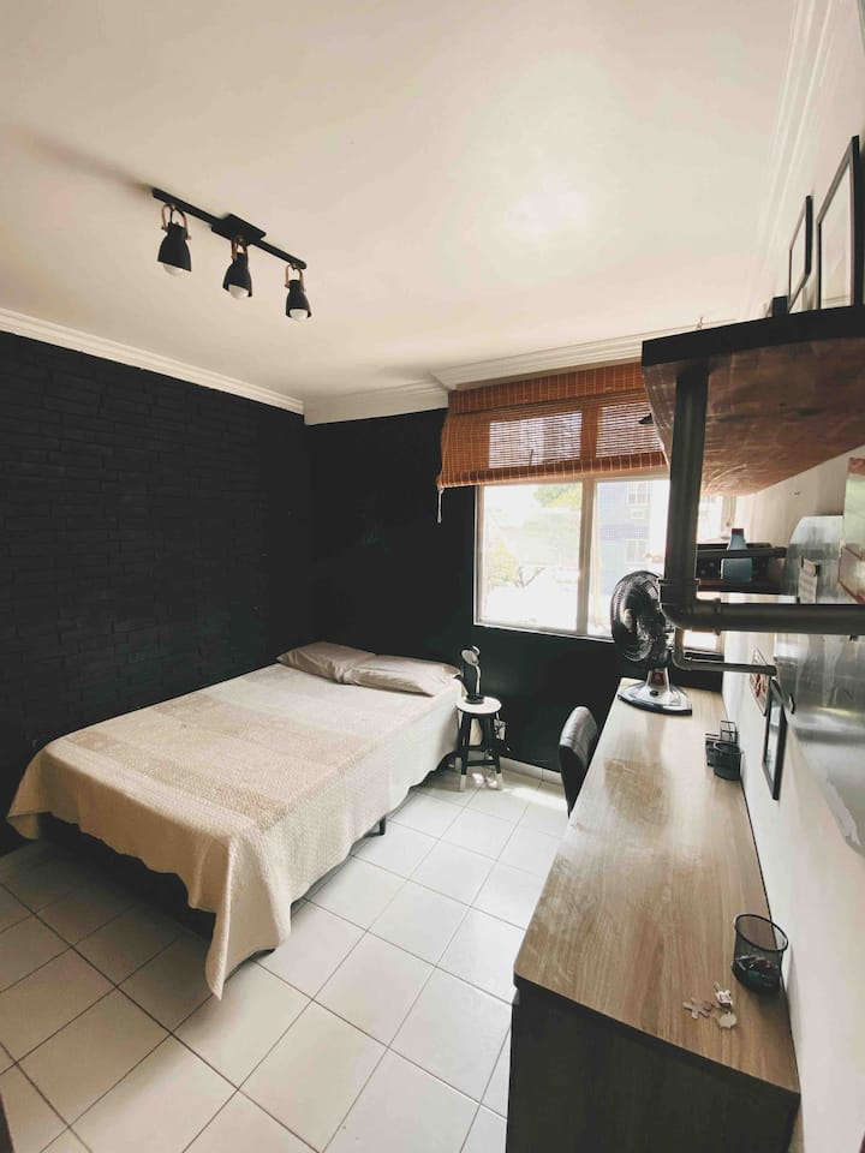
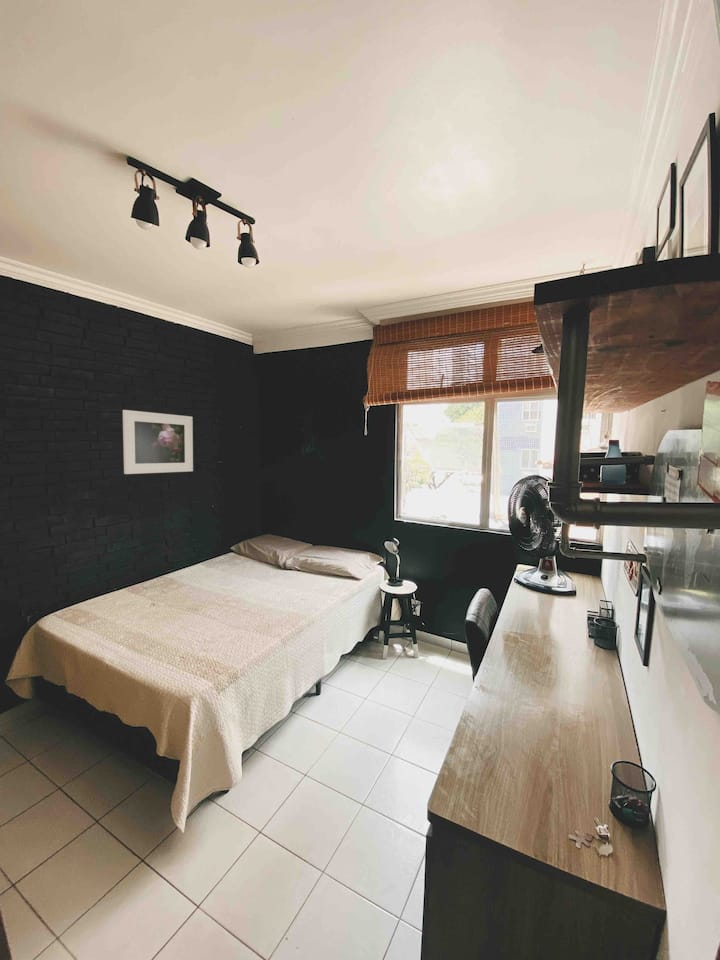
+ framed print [122,409,194,475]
